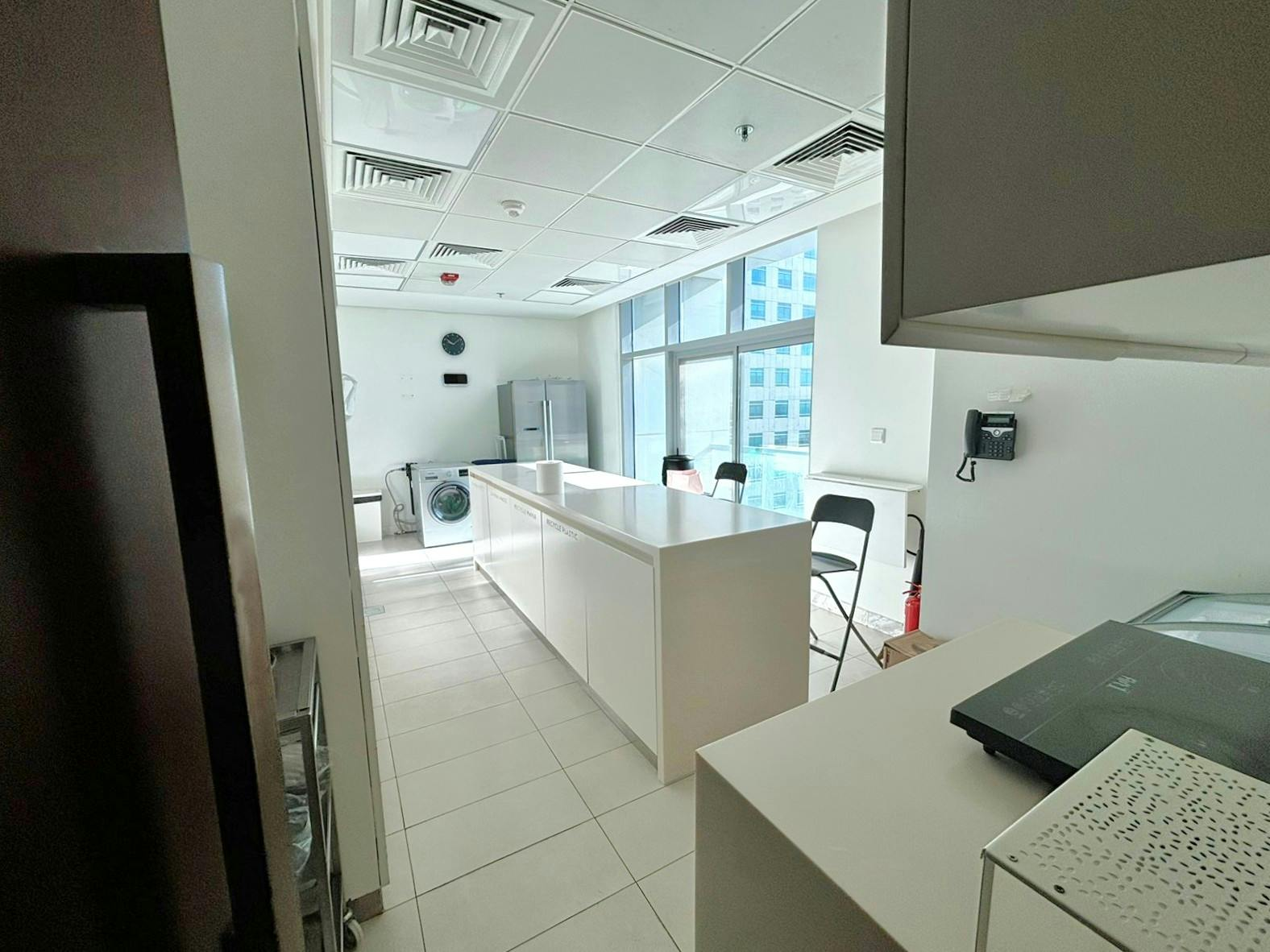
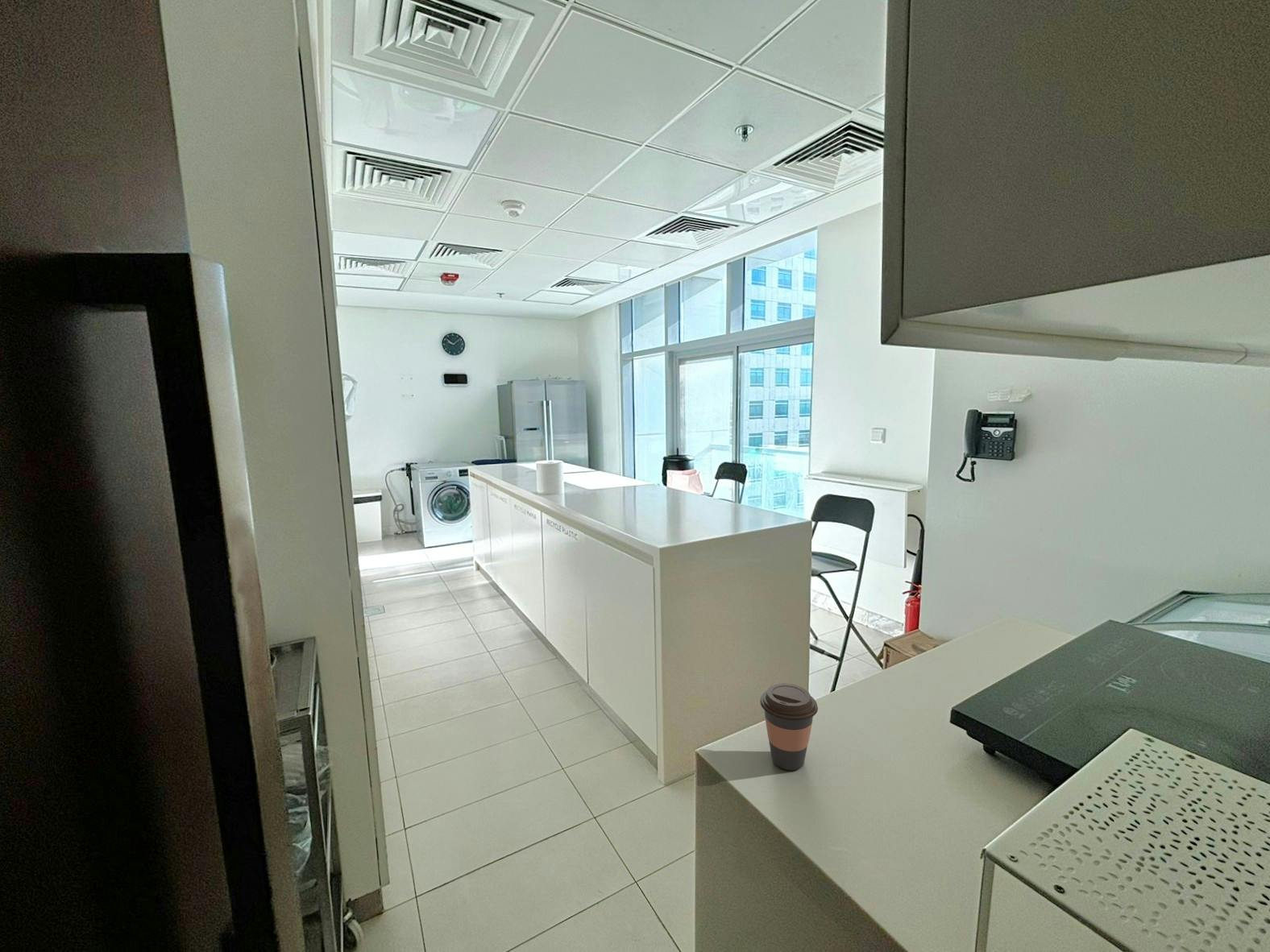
+ coffee cup [759,682,819,771]
